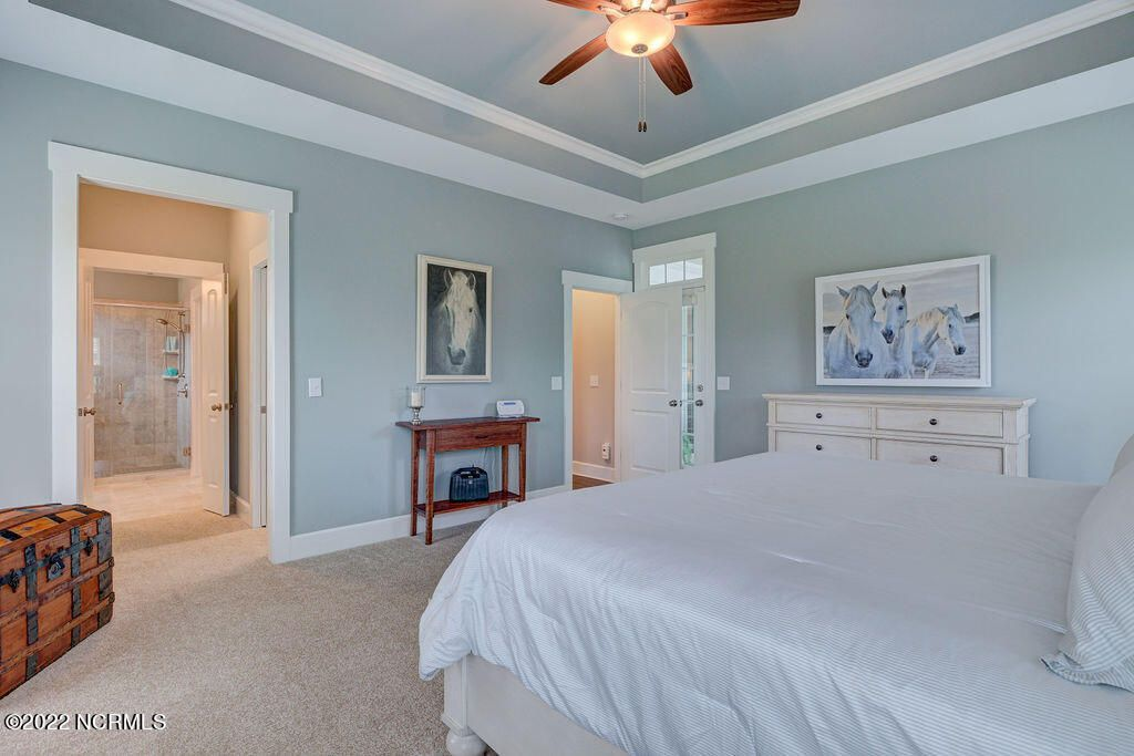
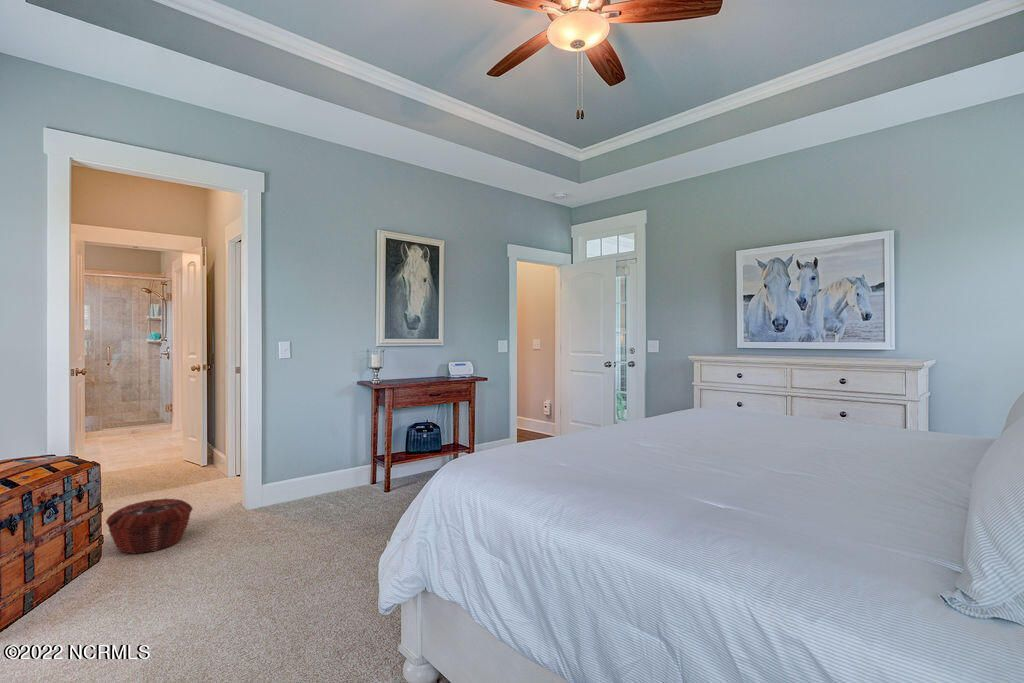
+ woven basket [105,498,194,554]
